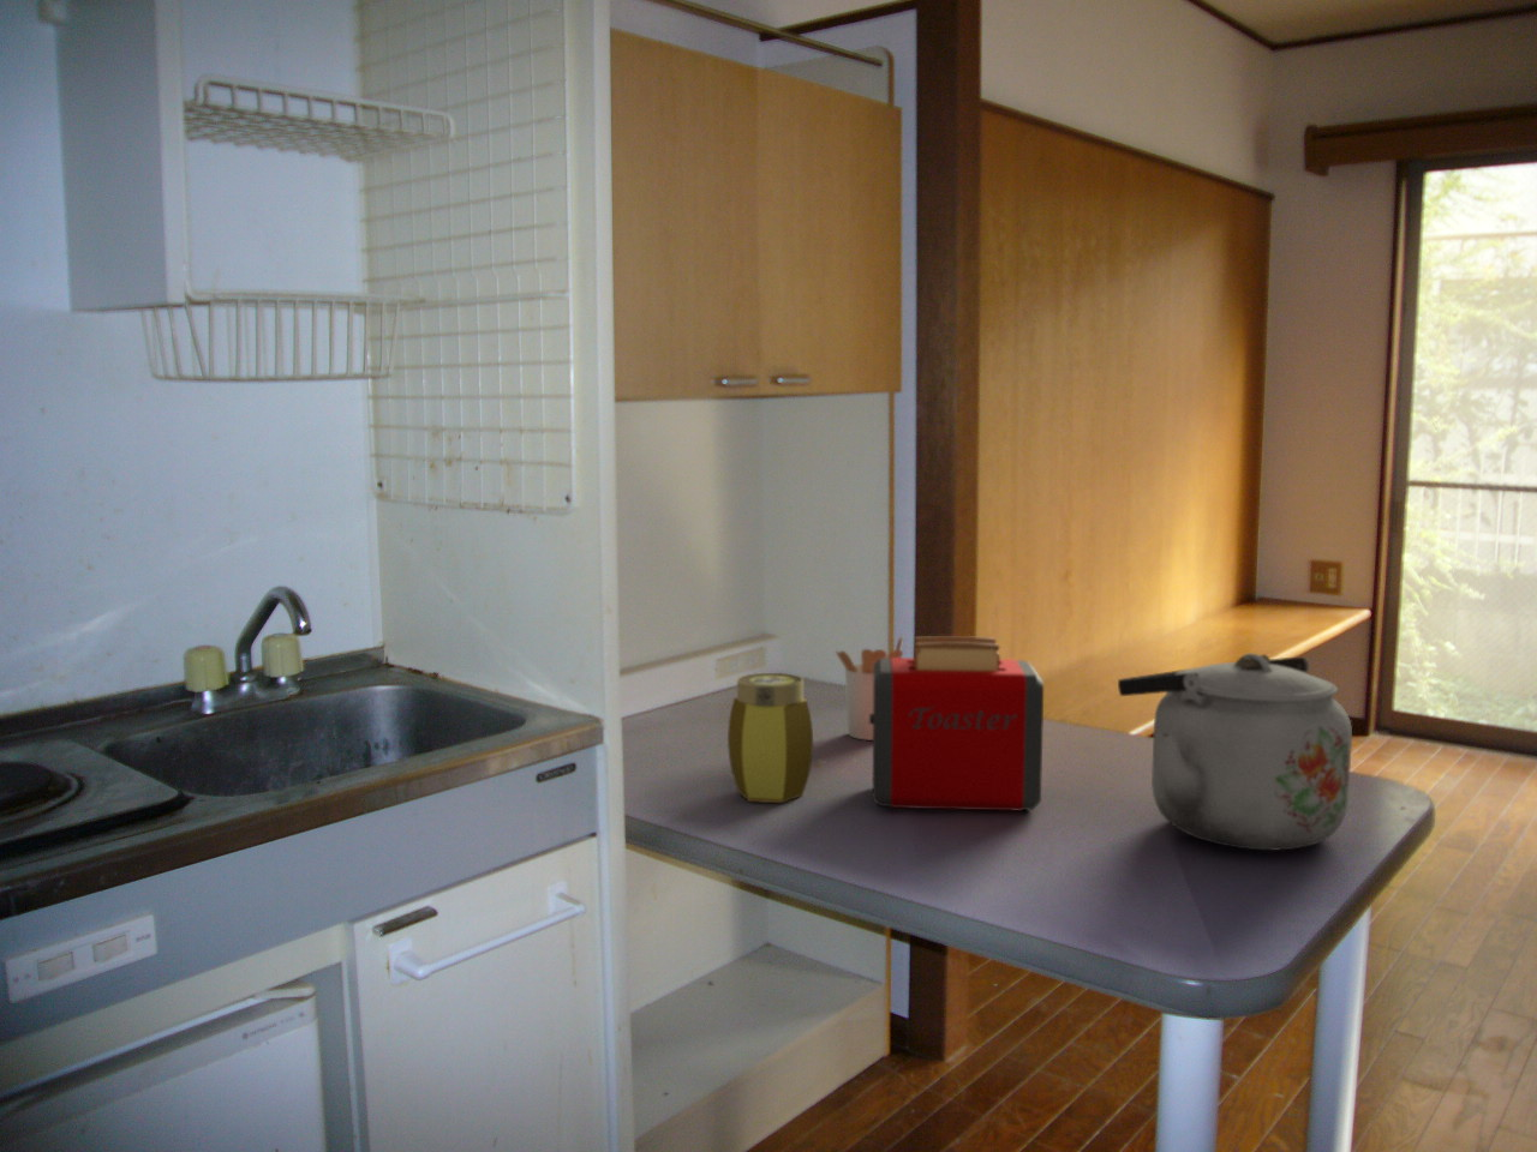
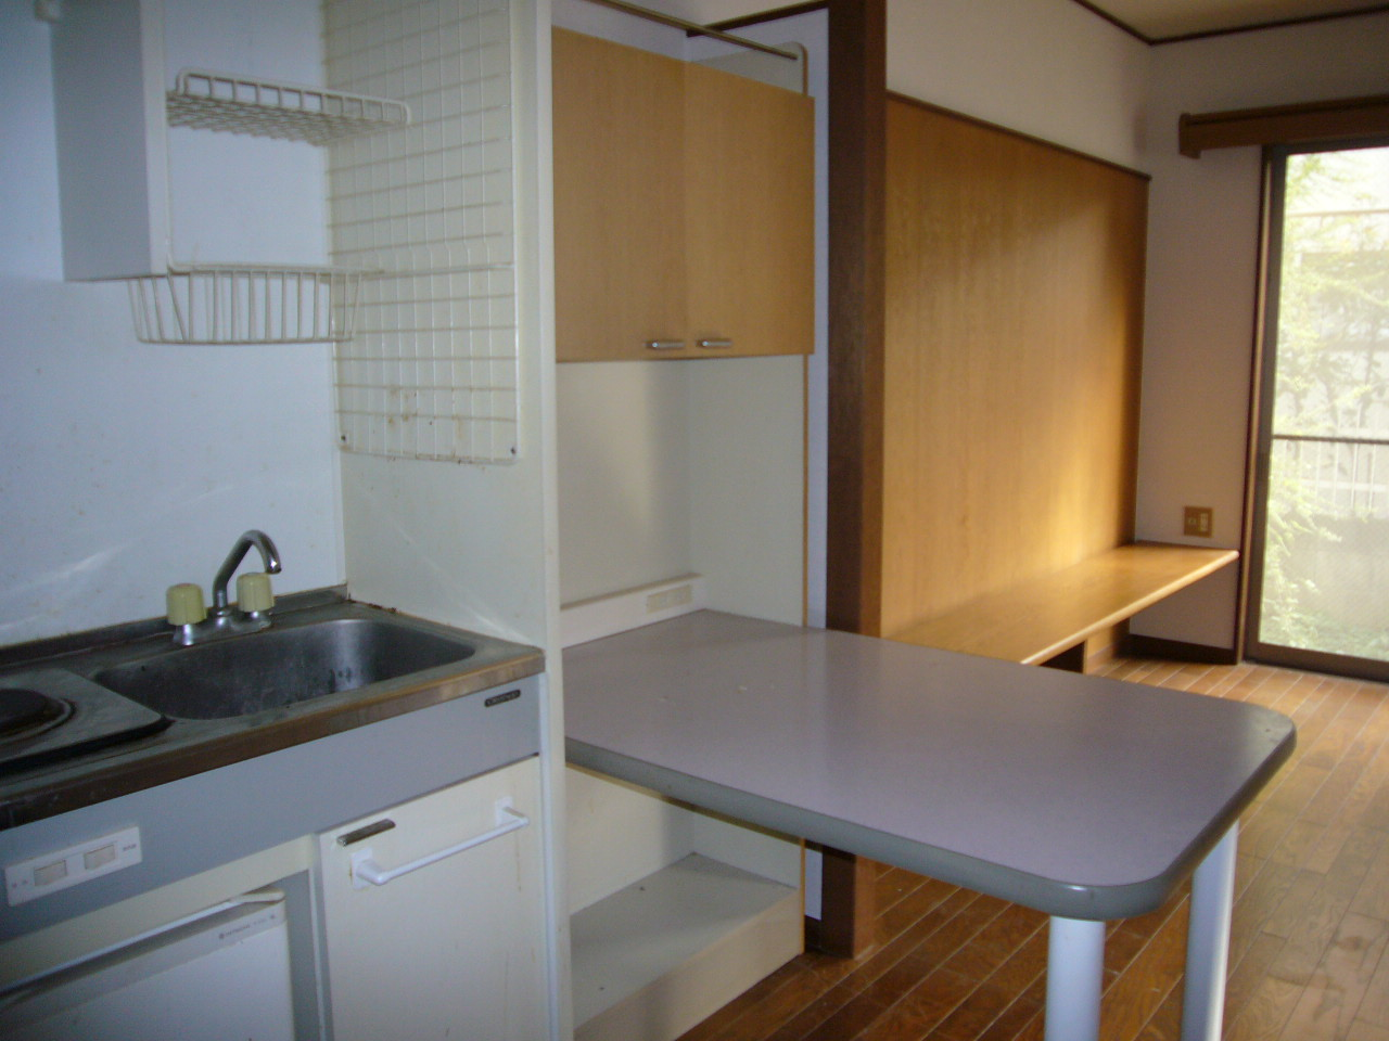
- jar [726,672,814,803]
- kettle [1117,651,1353,851]
- utensil holder [835,635,904,742]
- toaster [869,635,1044,812]
